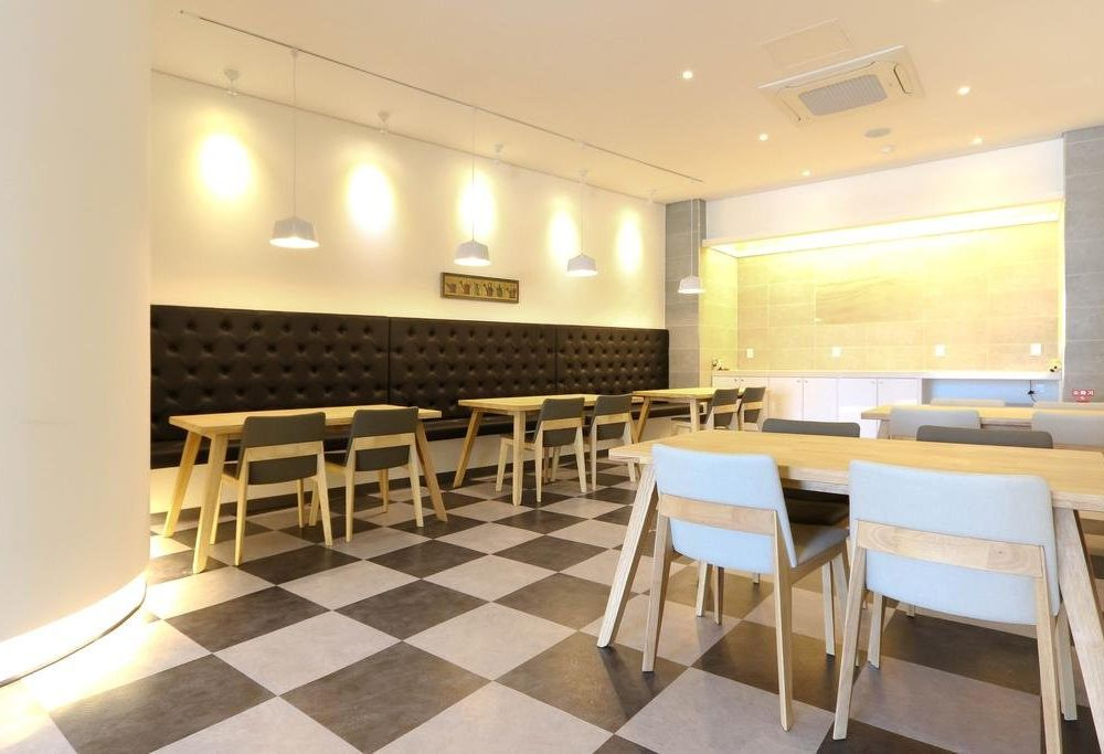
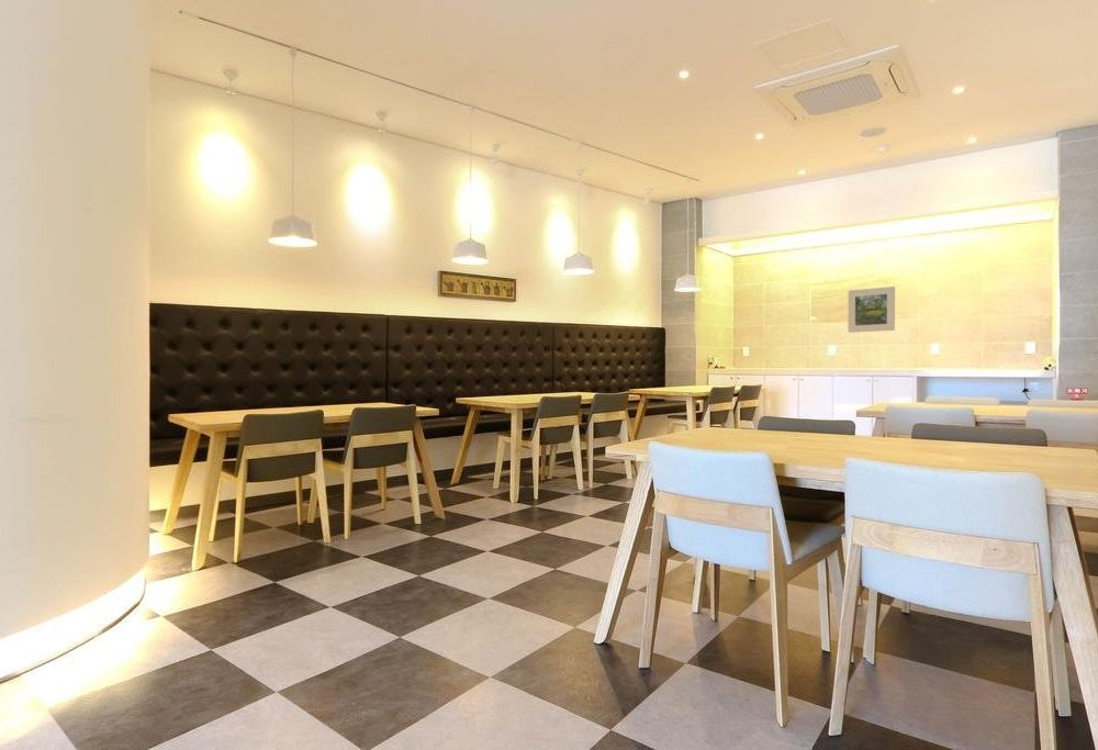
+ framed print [848,286,896,334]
